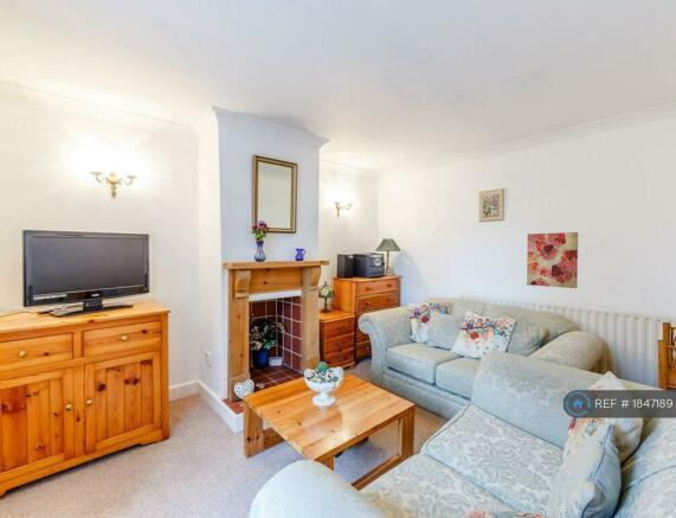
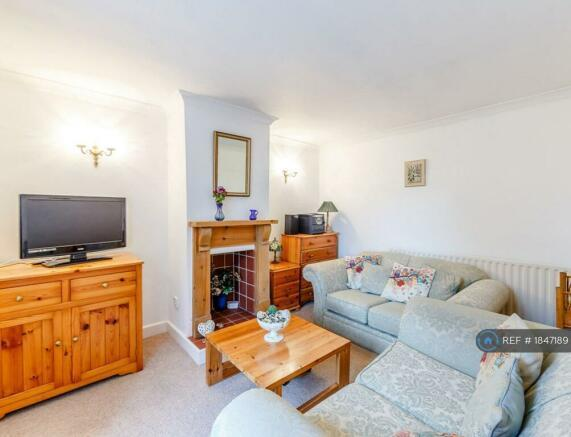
- wall art [526,231,579,289]
